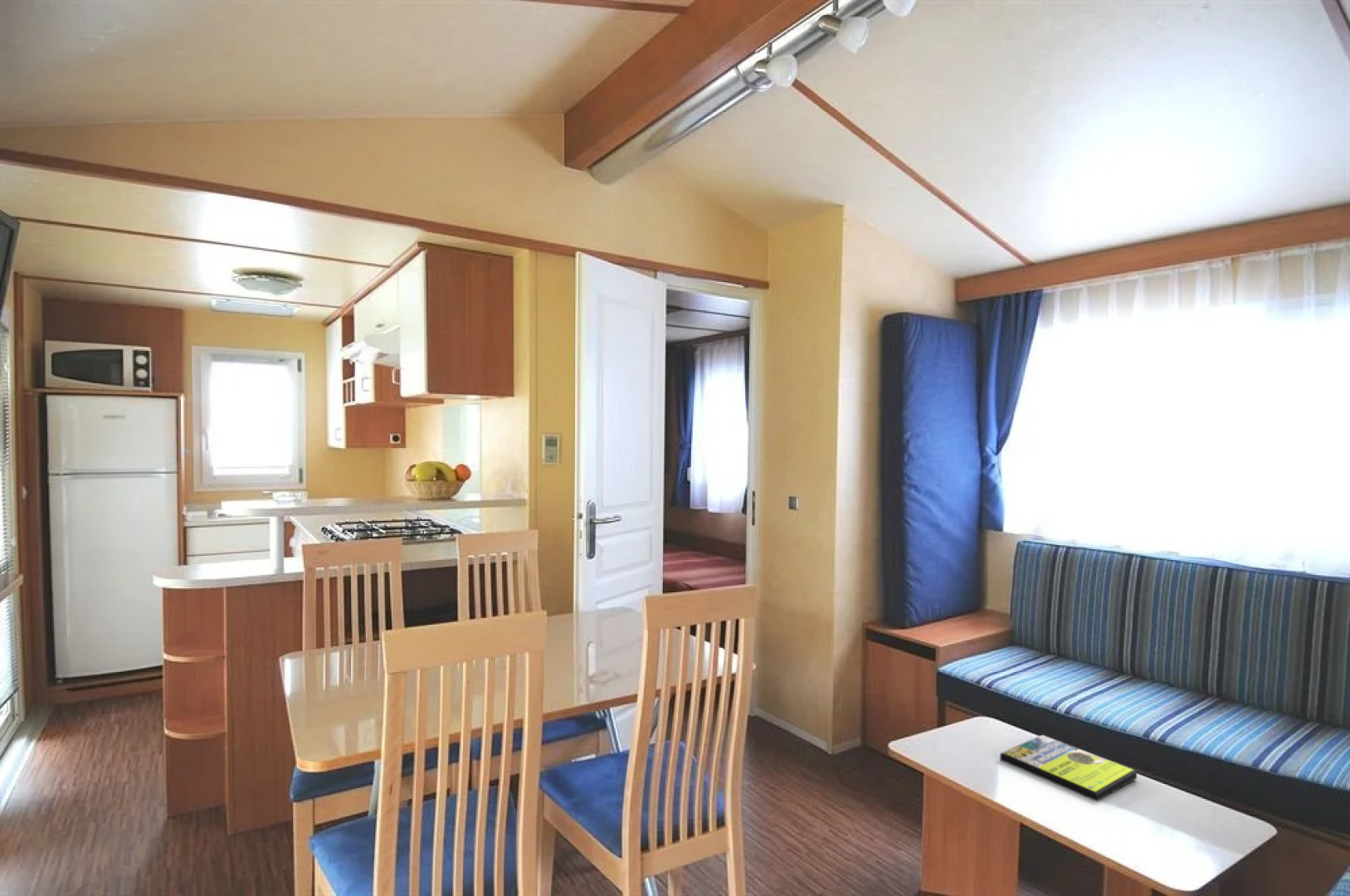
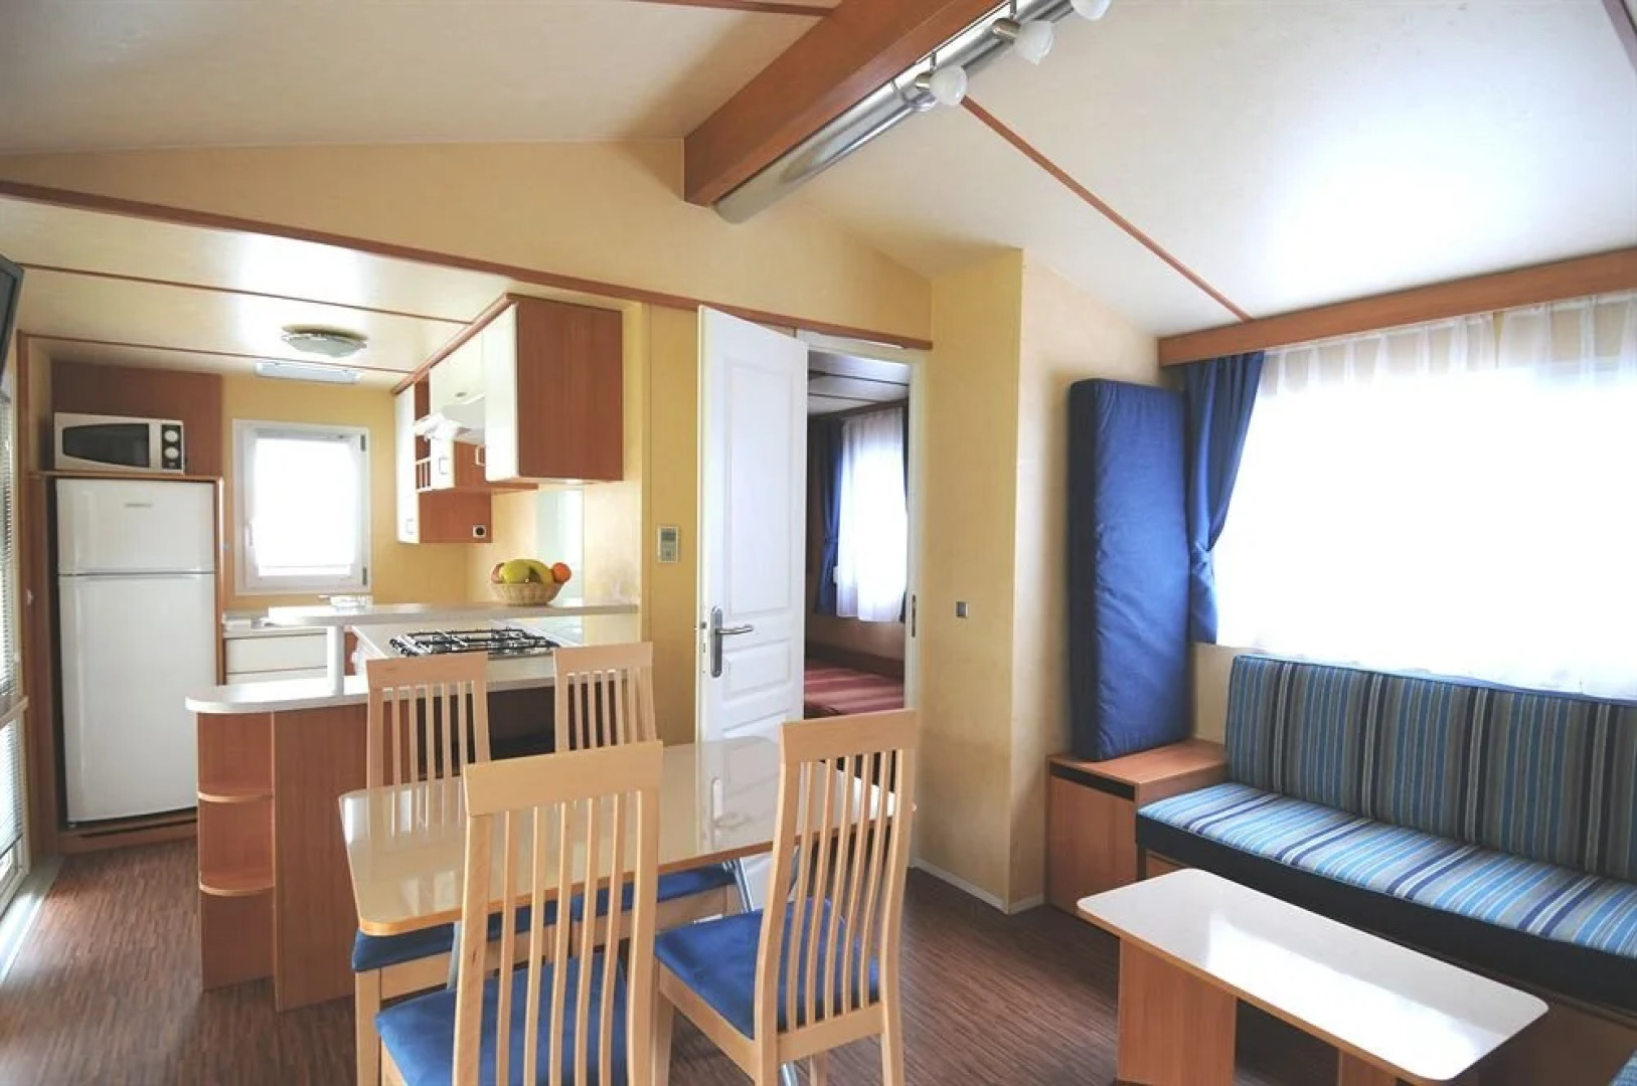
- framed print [999,734,1138,802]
